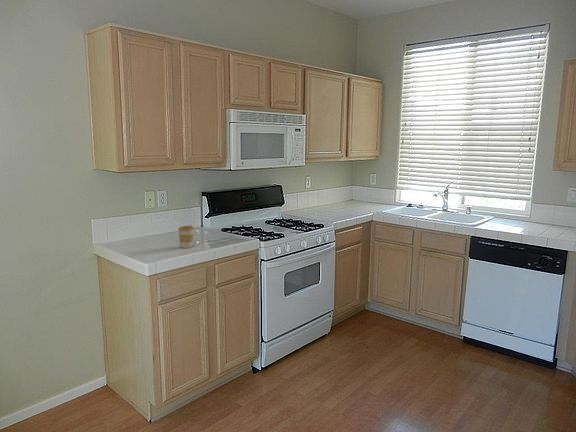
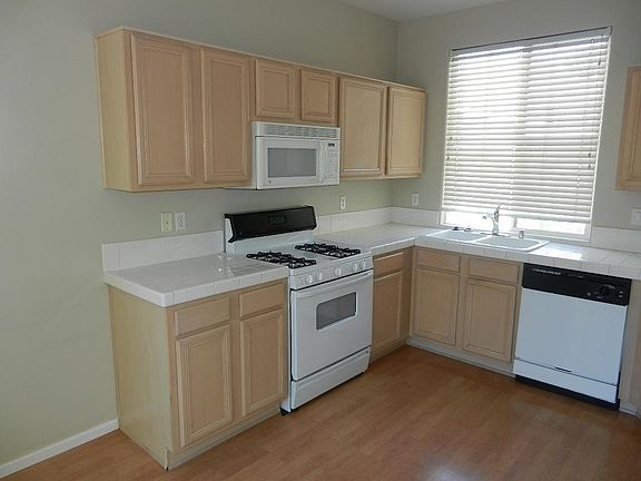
- coffee cup [177,225,195,249]
